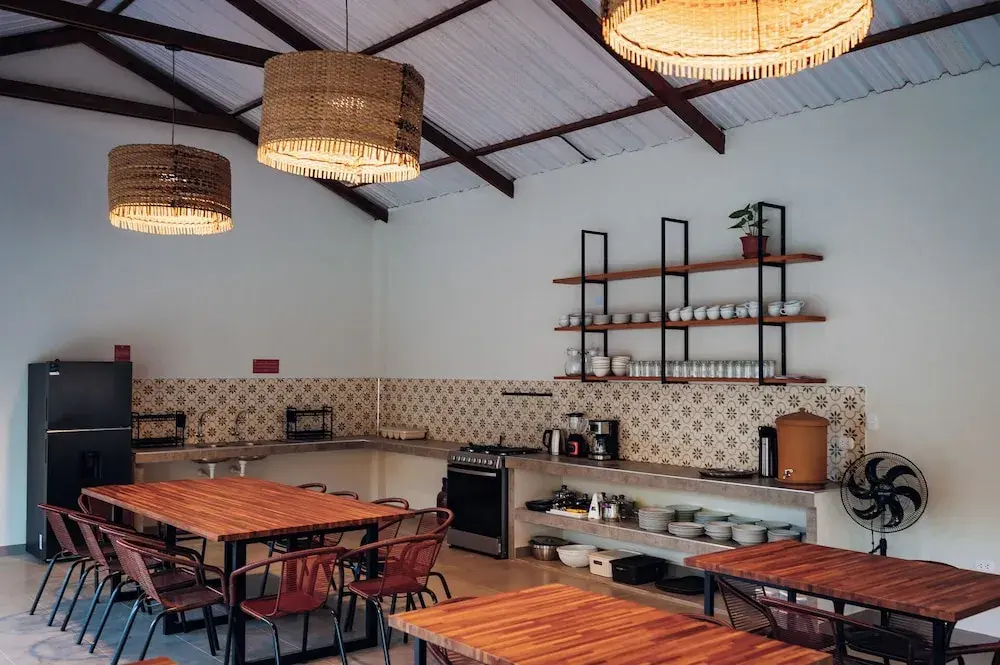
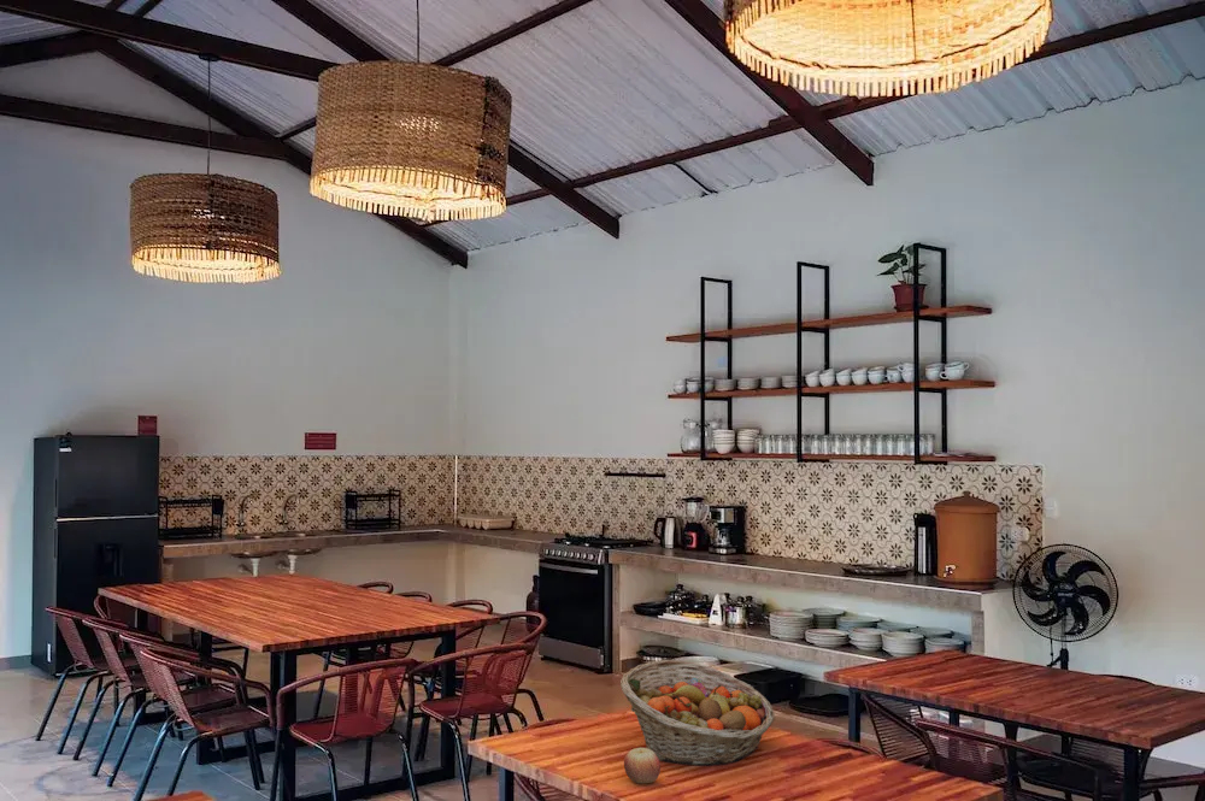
+ fruit basket [619,659,776,767]
+ apple [623,747,662,784]
